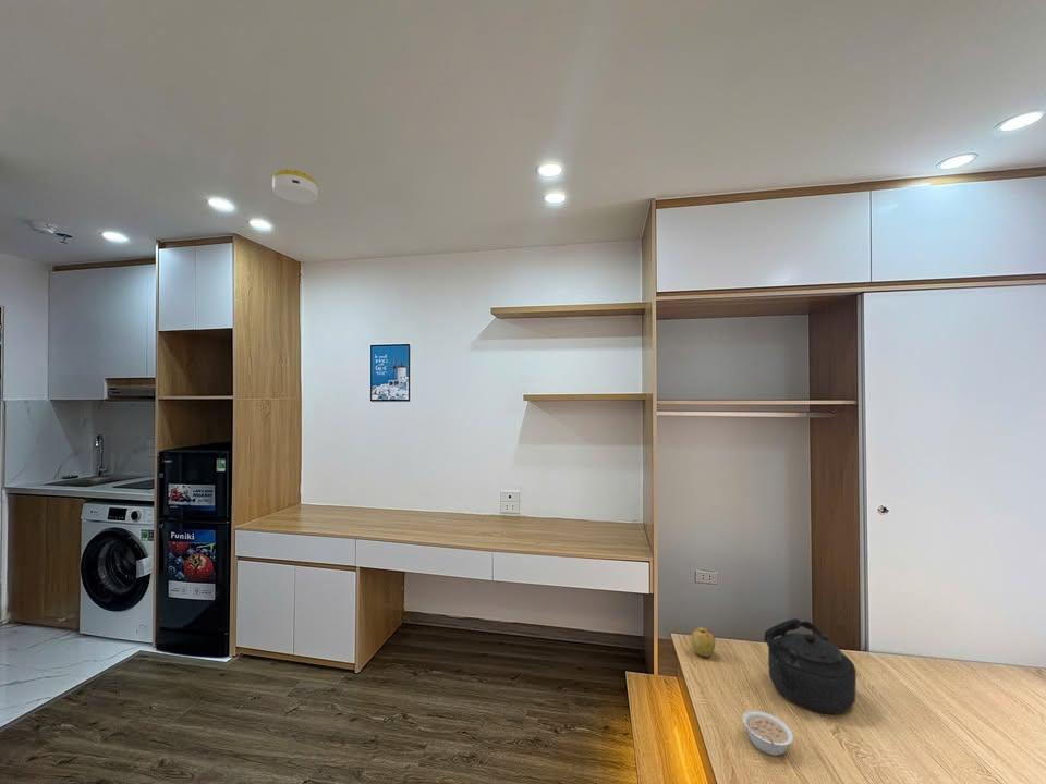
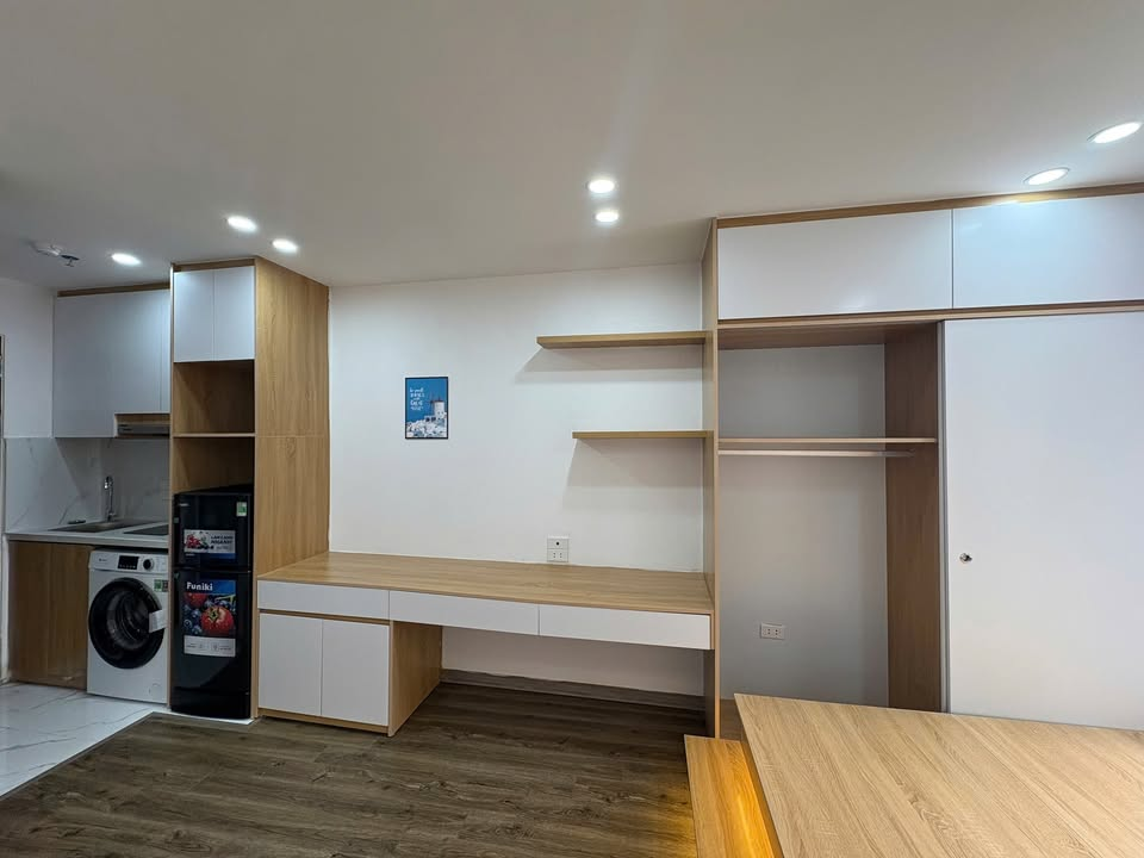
- smoke detector [271,169,319,205]
- legume [741,709,794,757]
- apple [690,627,716,658]
- kettle [763,617,858,715]
